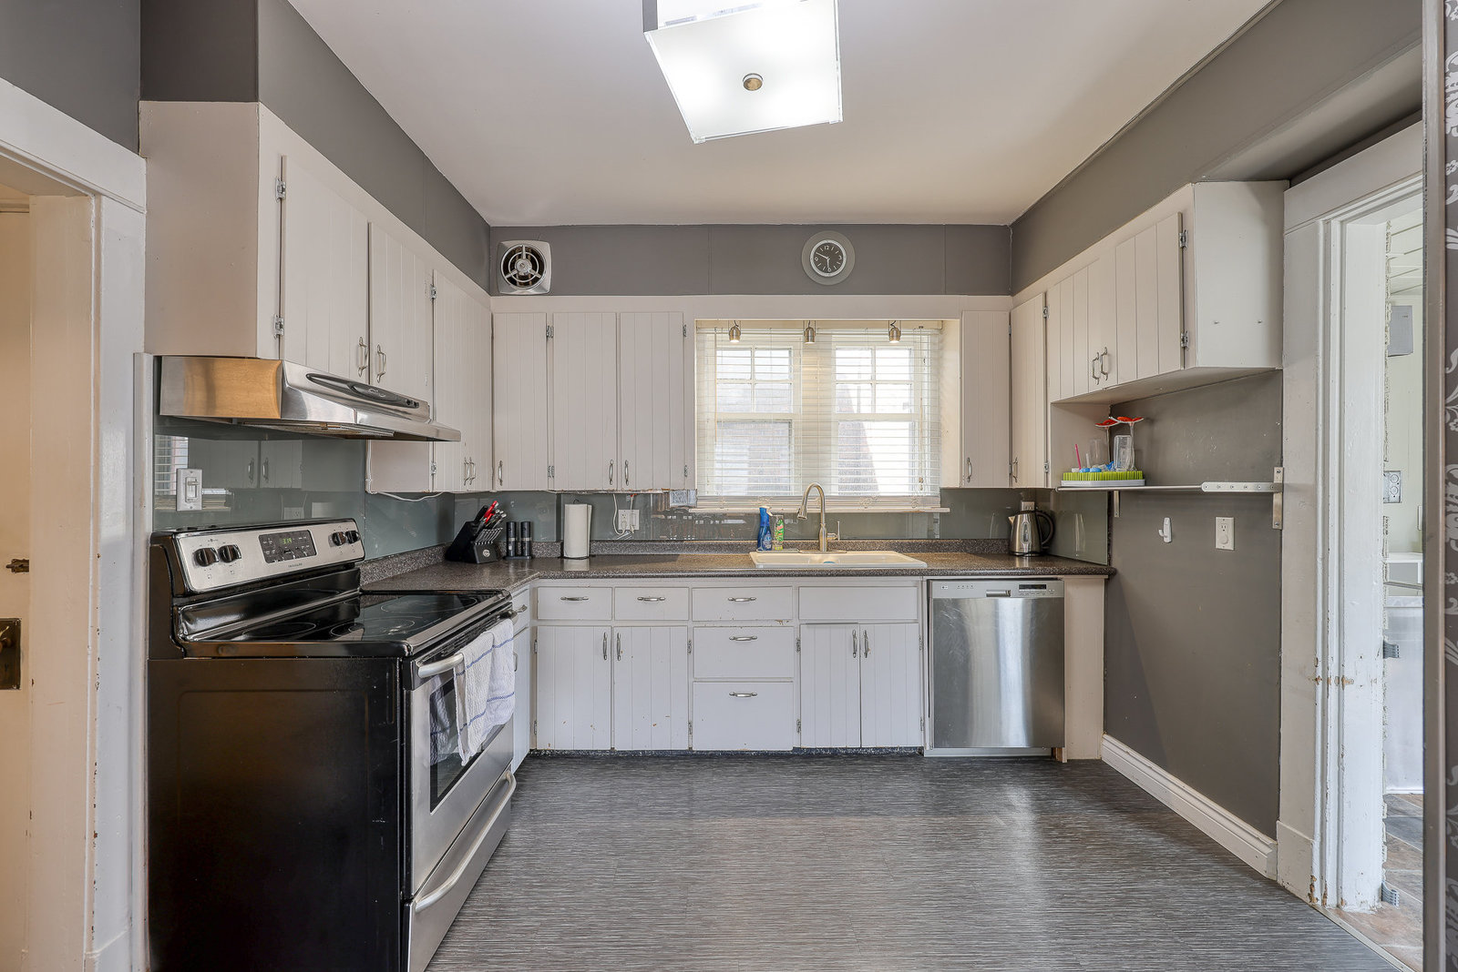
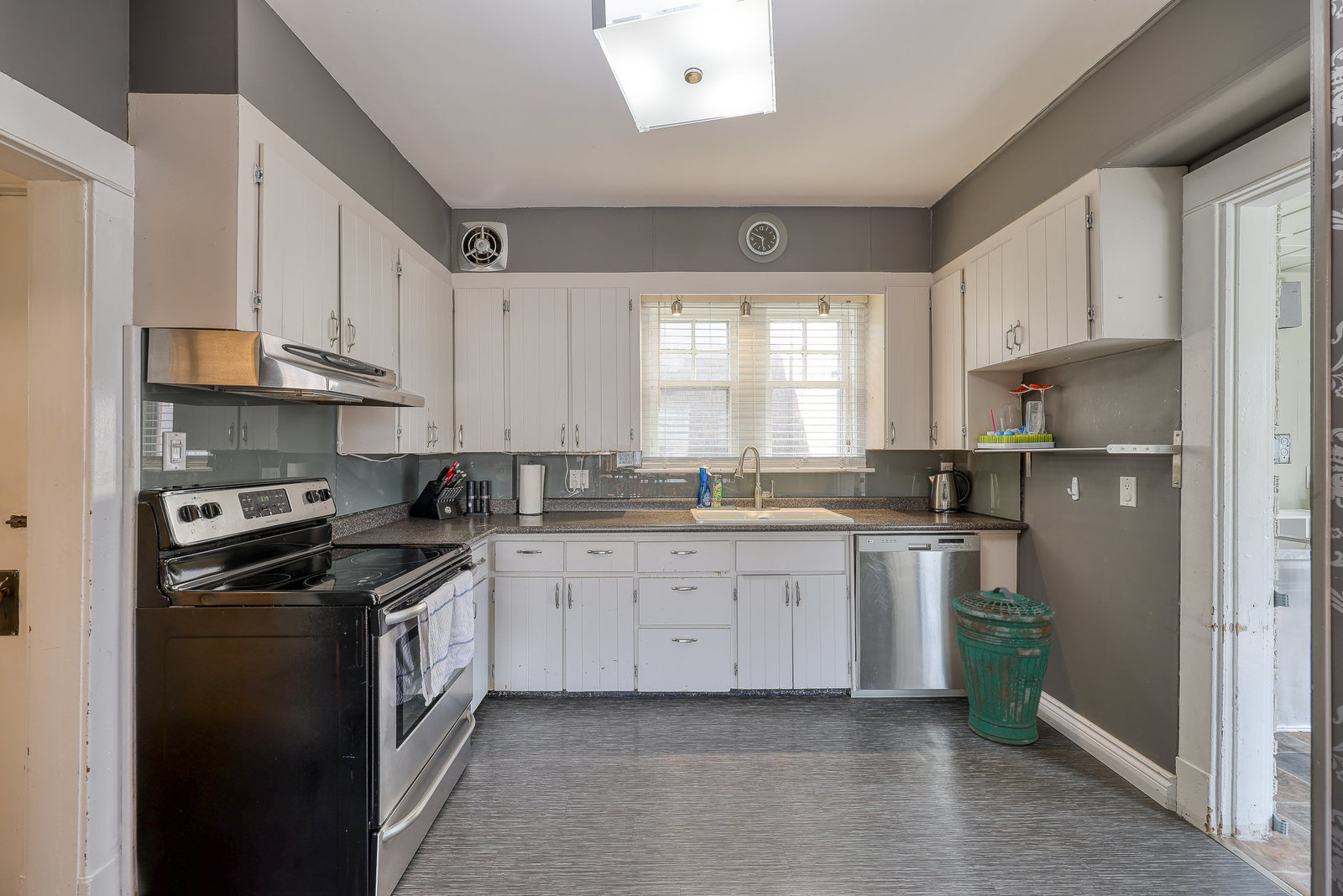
+ trash can [952,586,1057,746]
